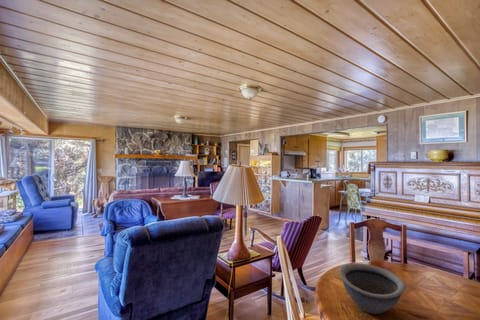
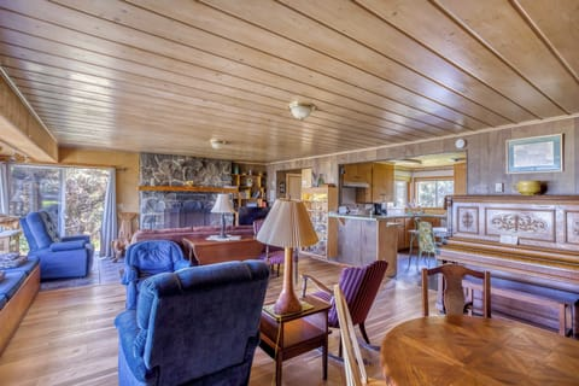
- bowl [338,262,407,315]
